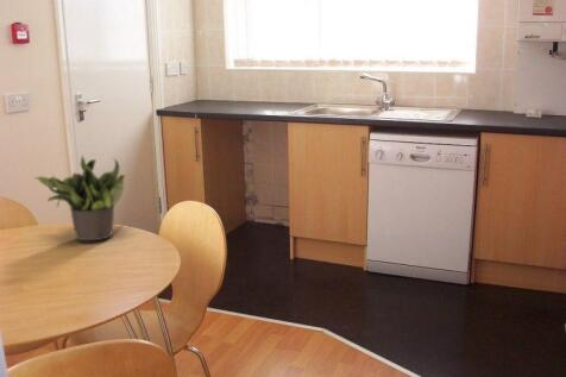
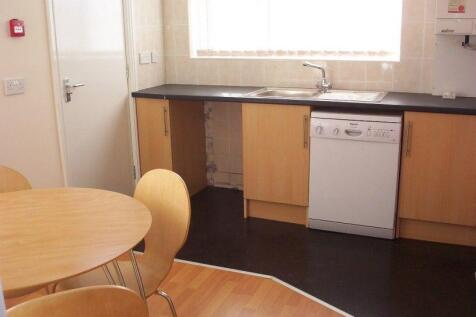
- potted plant [32,155,126,241]
